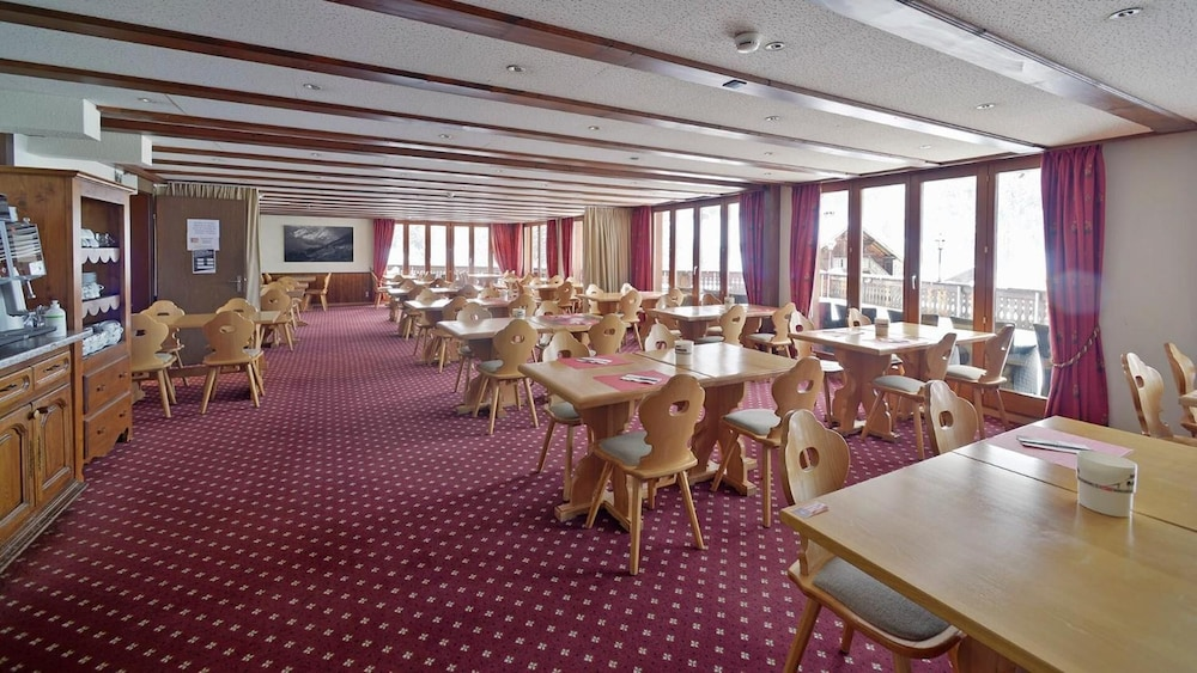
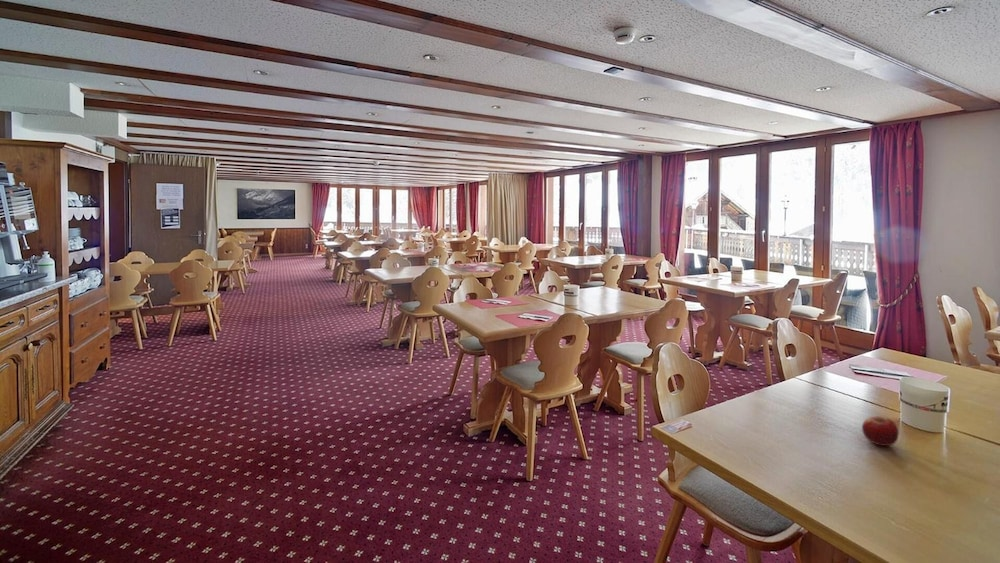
+ fruit [861,415,900,447]
